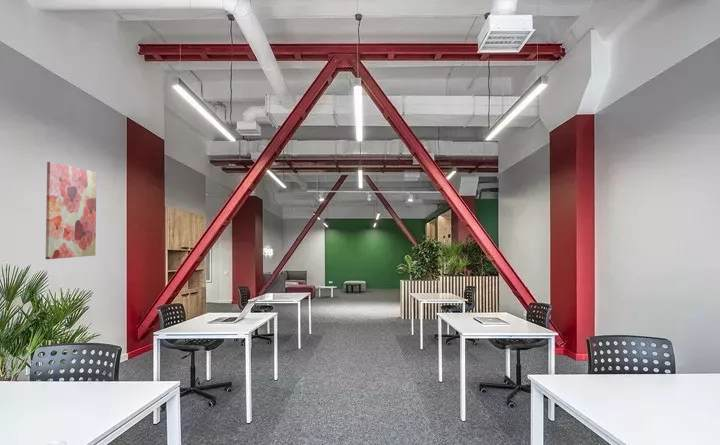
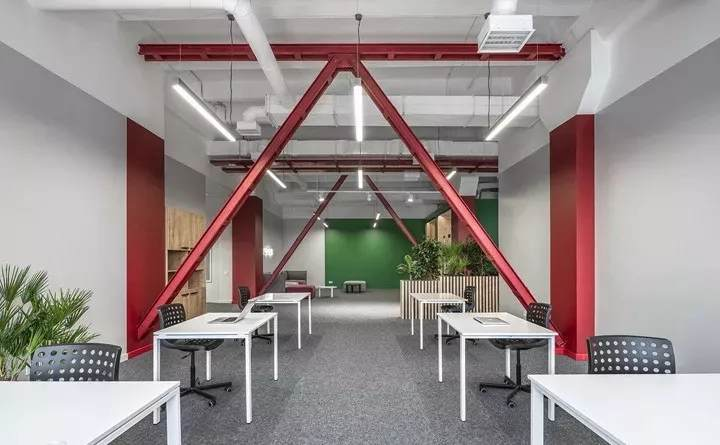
- wall art [45,161,97,260]
